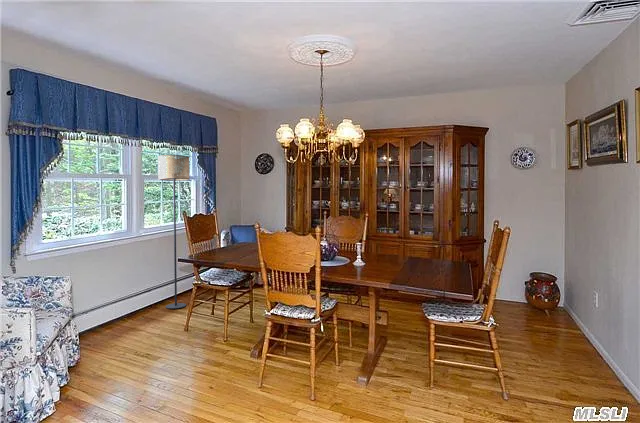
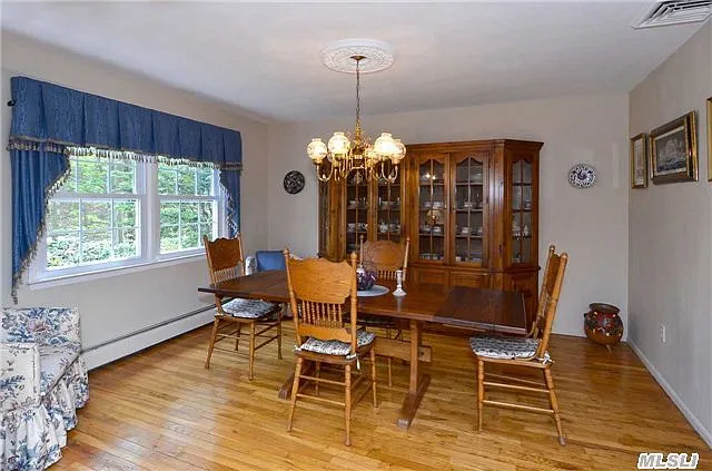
- floor lamp [157,154,190,310]
